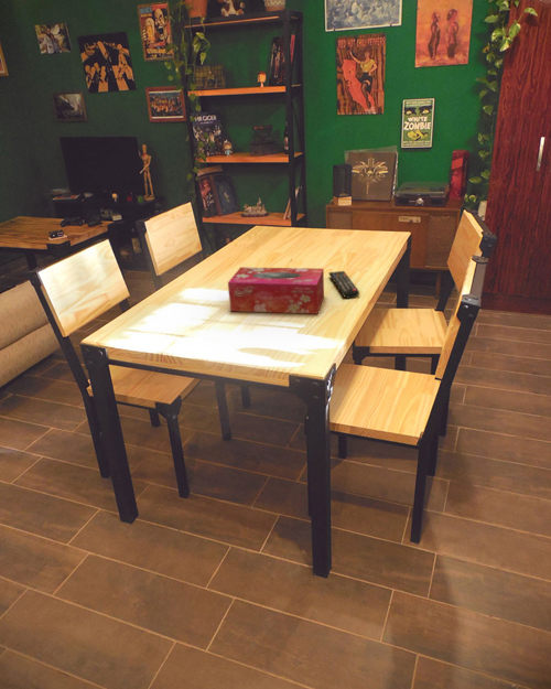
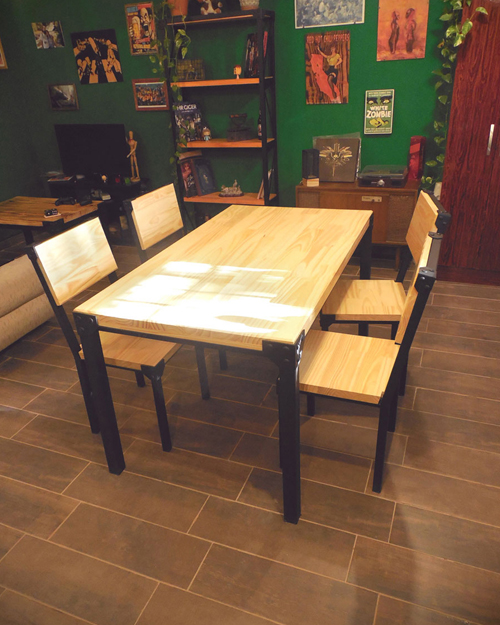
- remote control [327,270,360,300]
- tissue box [227,266,325,315]
